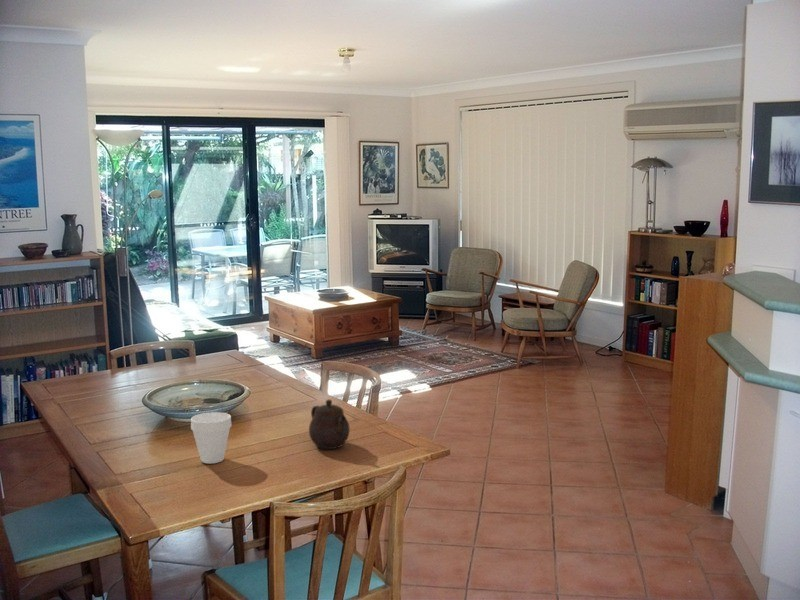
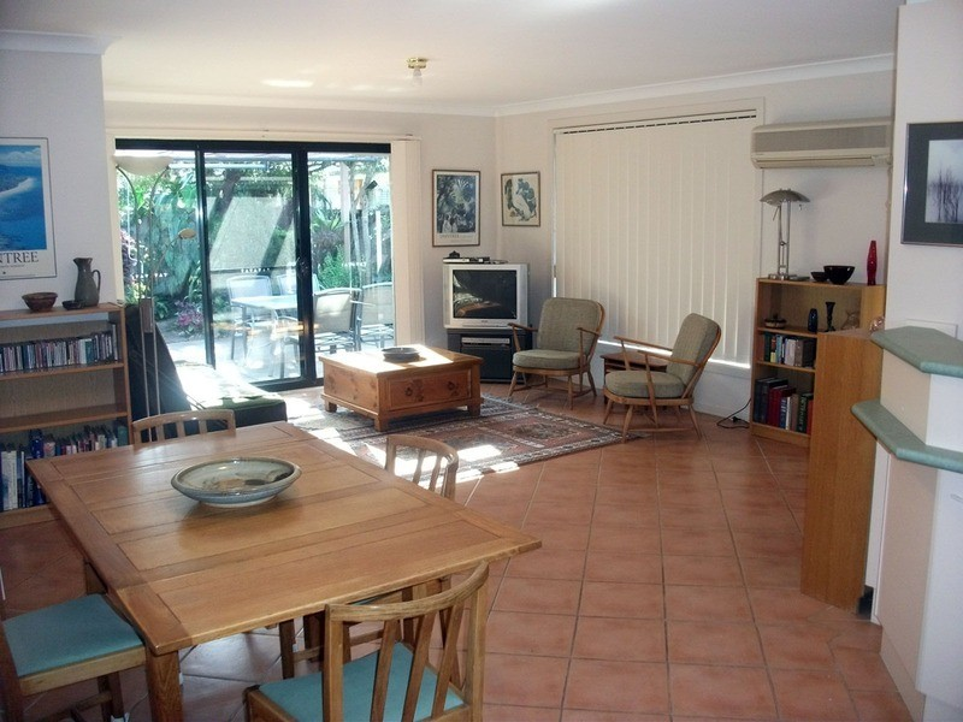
- teapot [308,399,351,450]
- cup [190,411,232,464]
